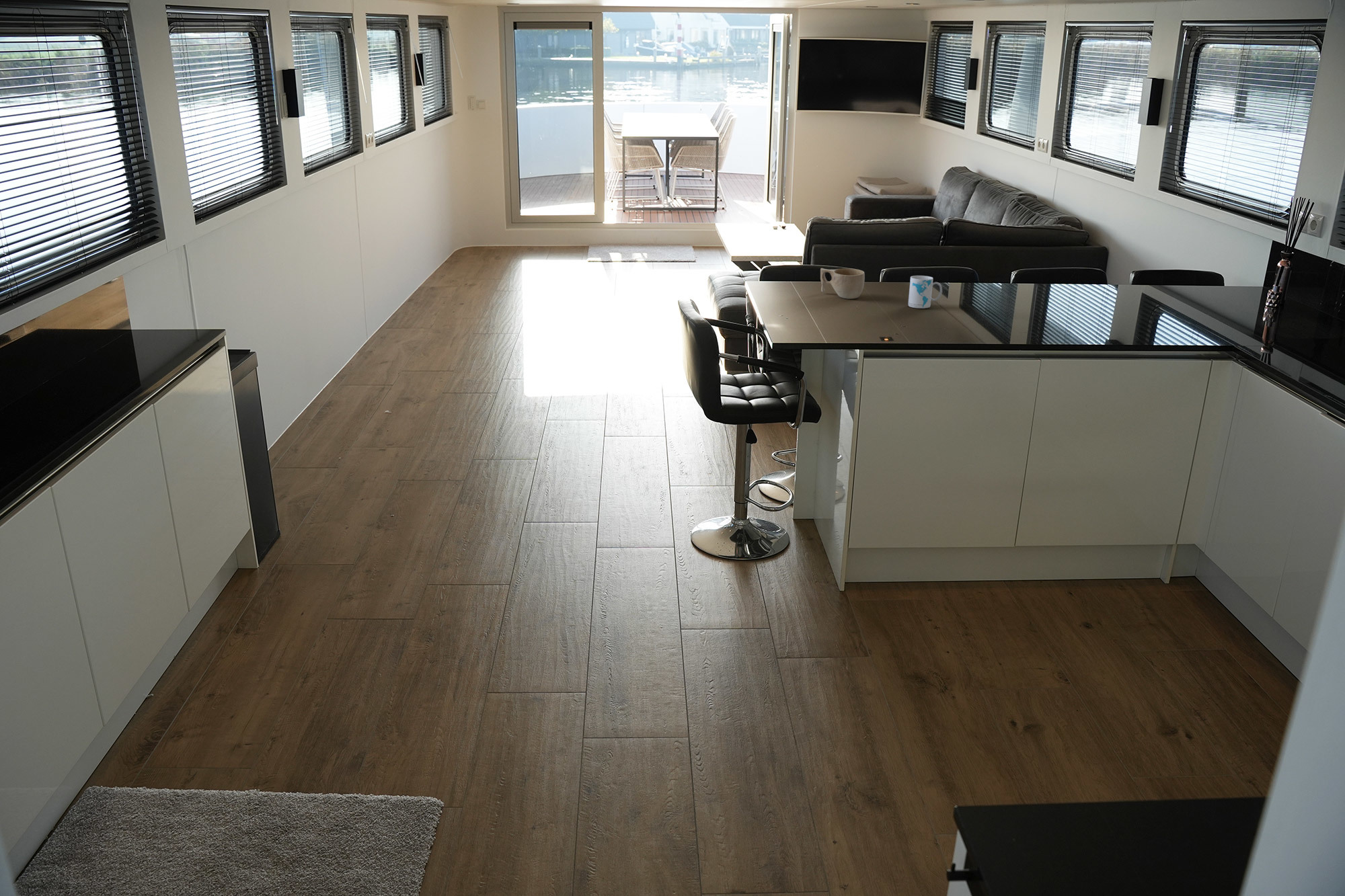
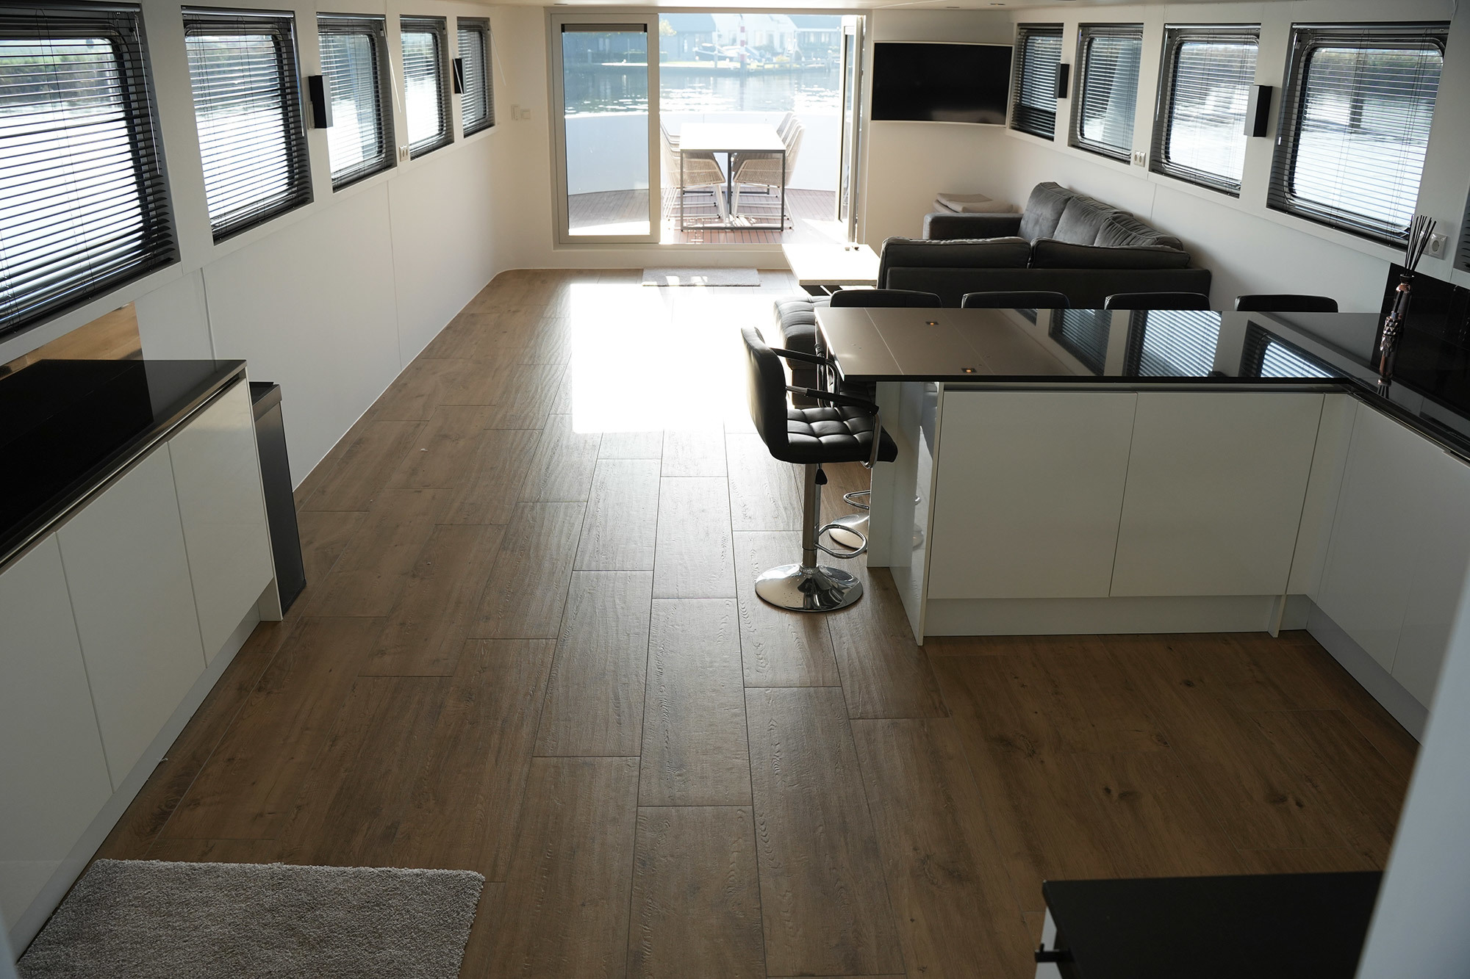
- cup [820,268,866,299]
- mug [908,275,943,309]
